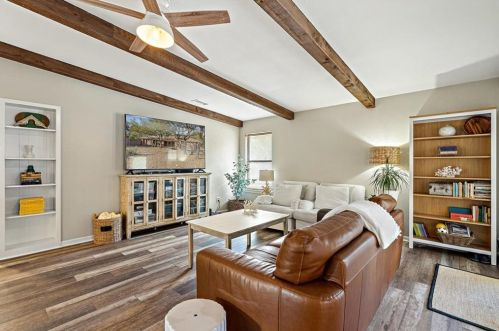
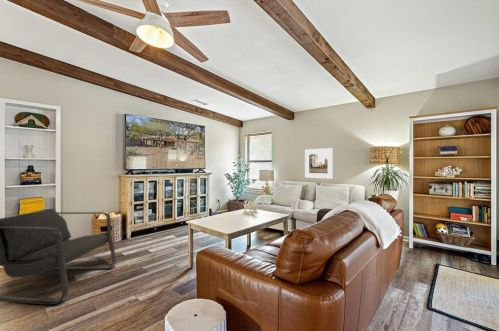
+ armchair [0,208,117,305]
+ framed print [304,147,334,179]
